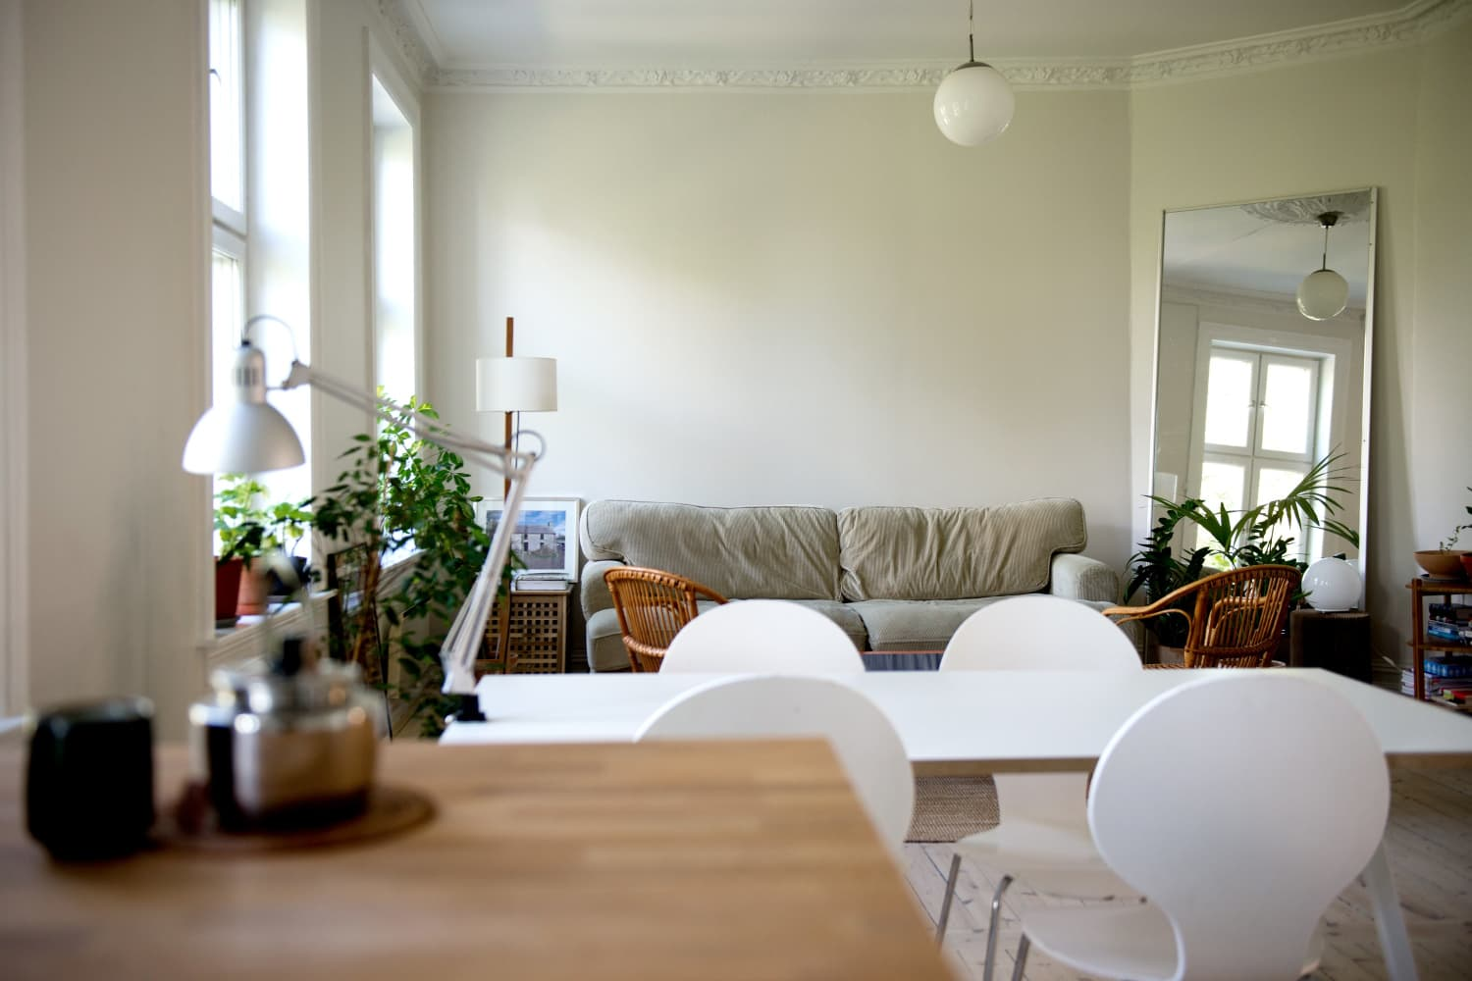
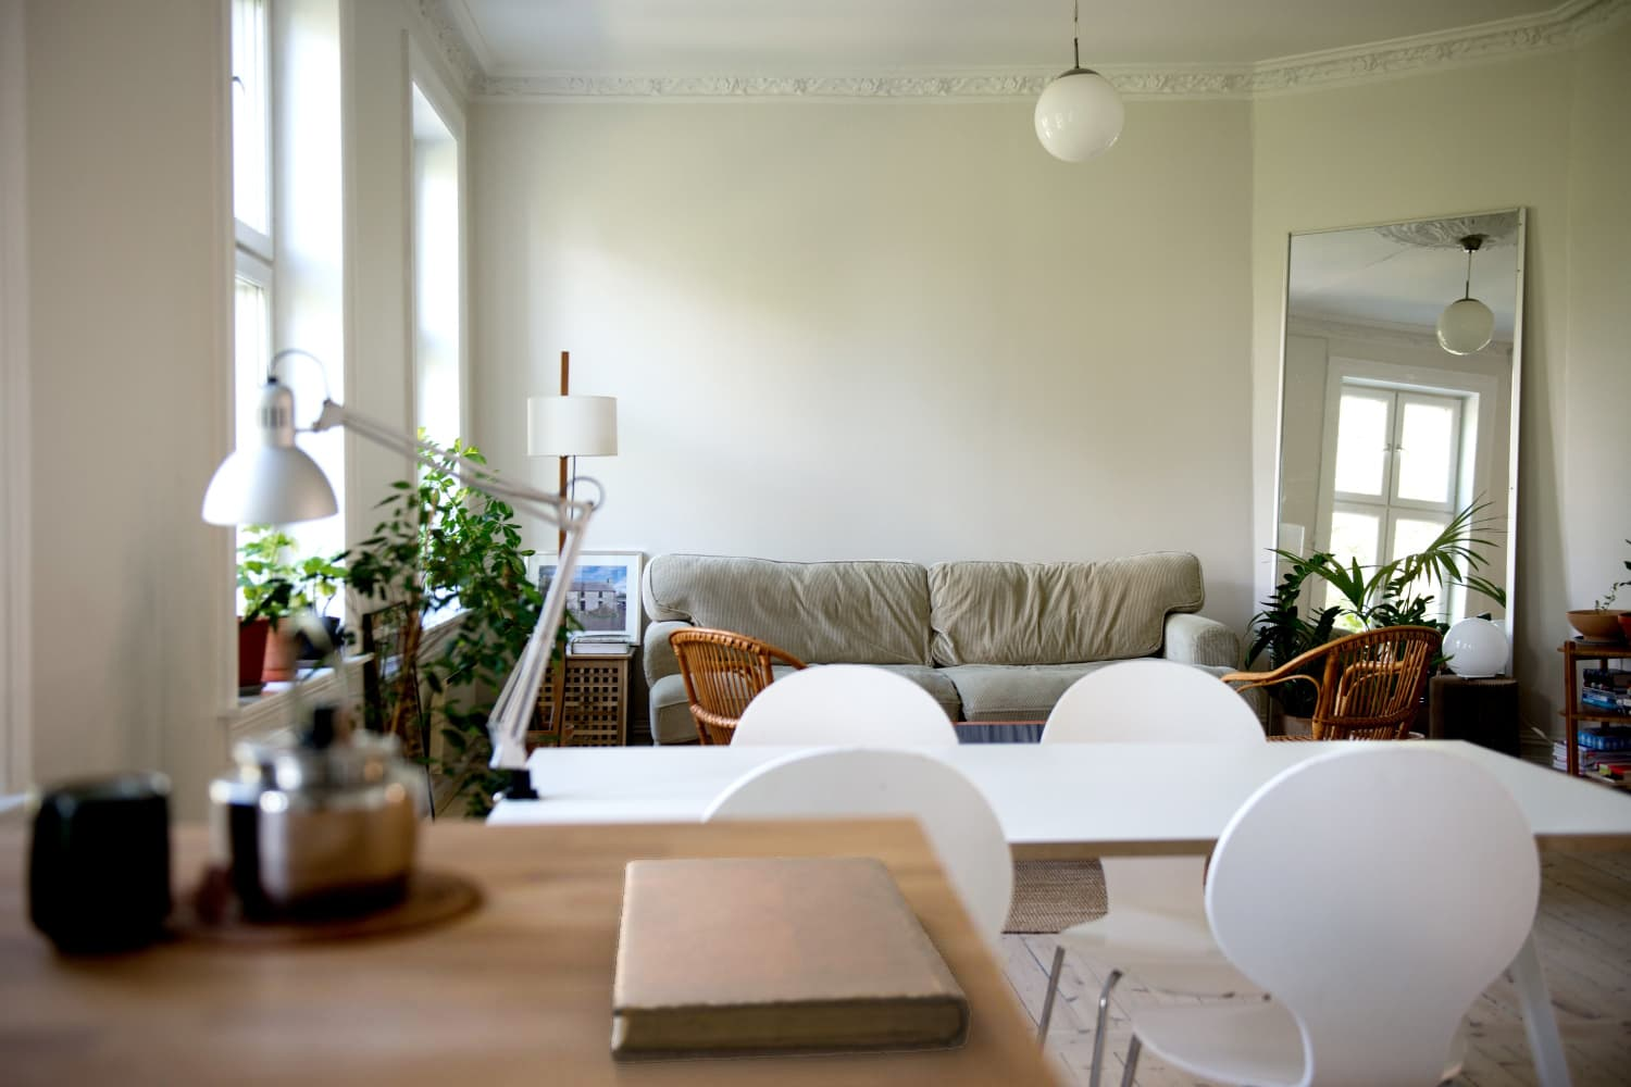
+ notebook [610,855,974,1065]
